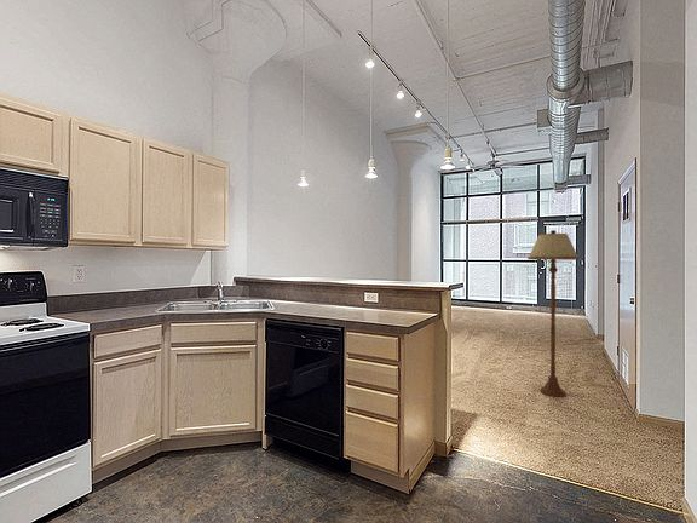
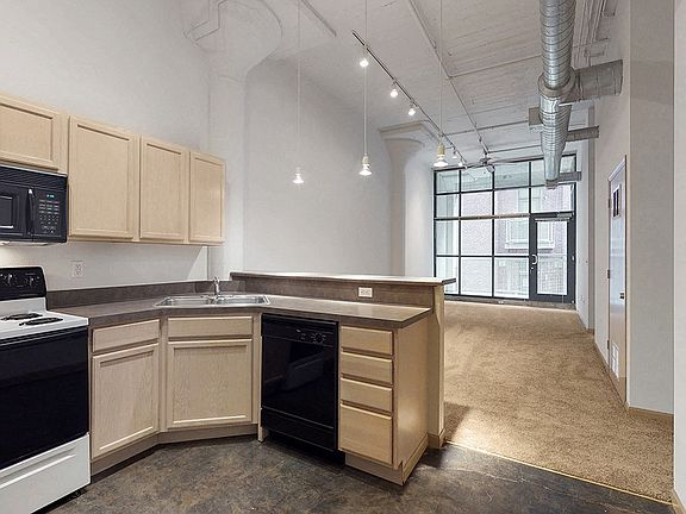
- floor lamp [526,229,581,397]
